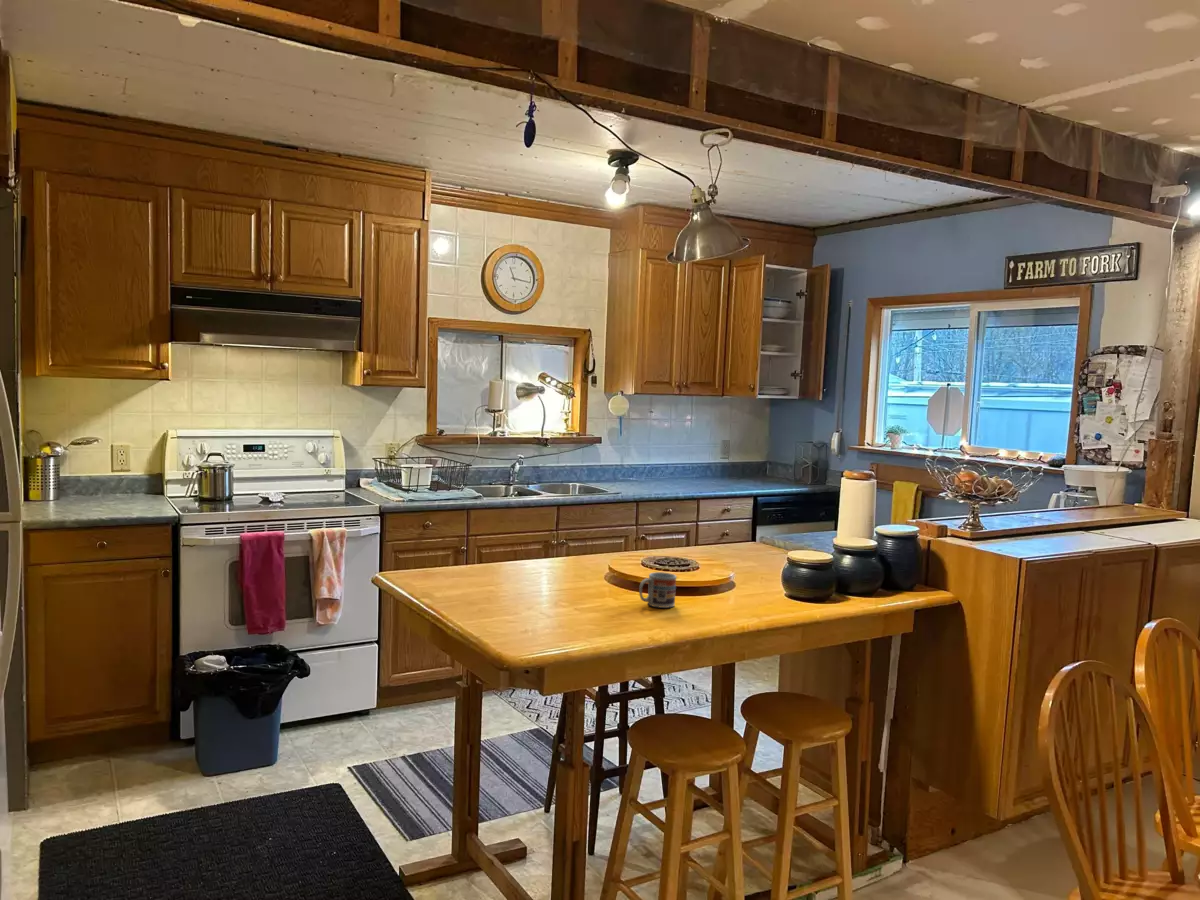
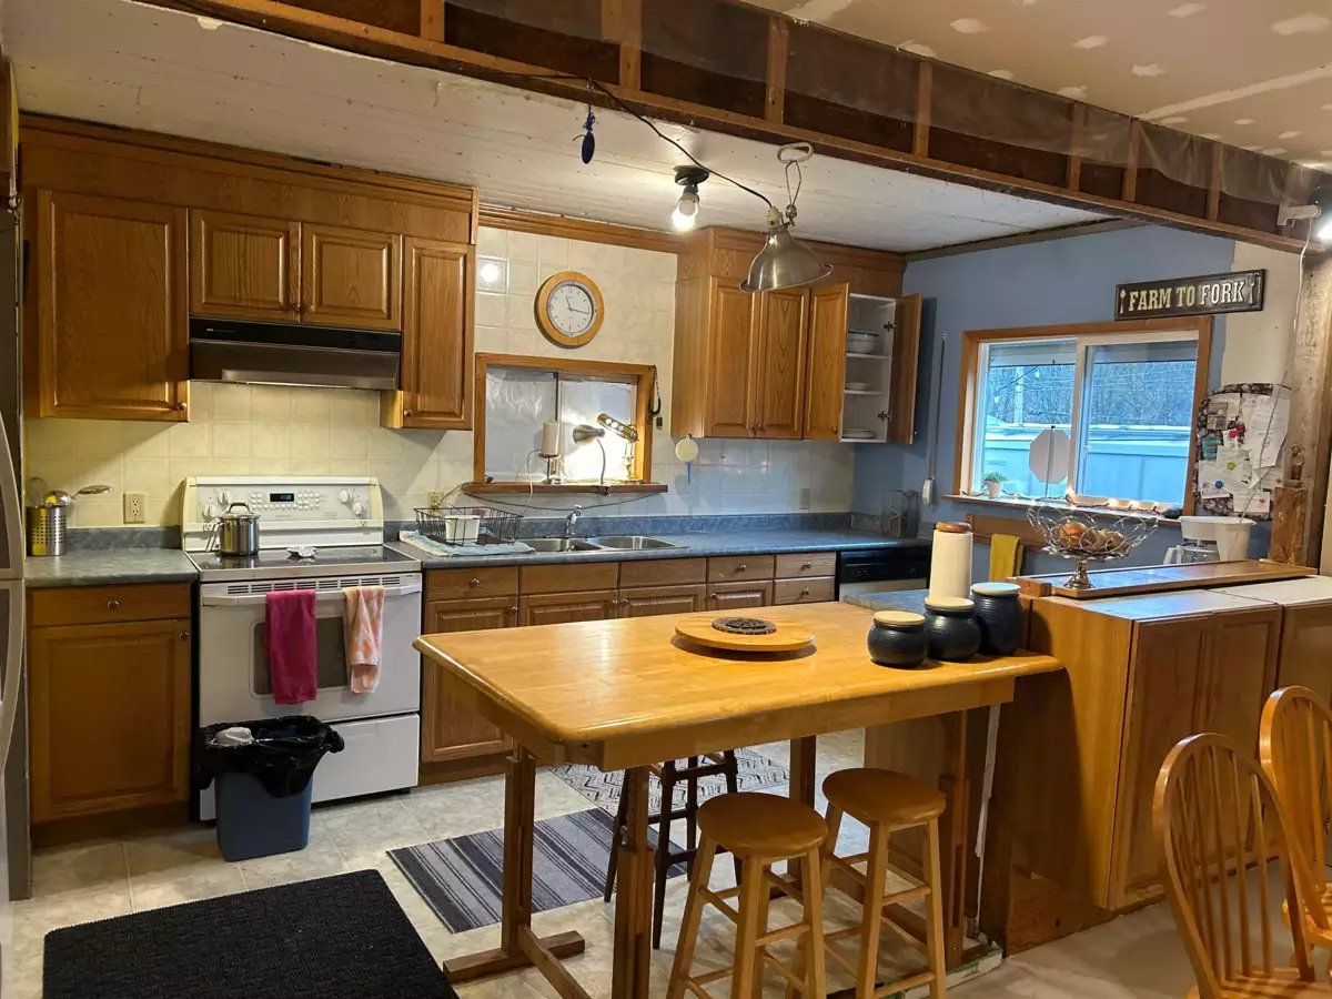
- cup [638,571,678,609]
